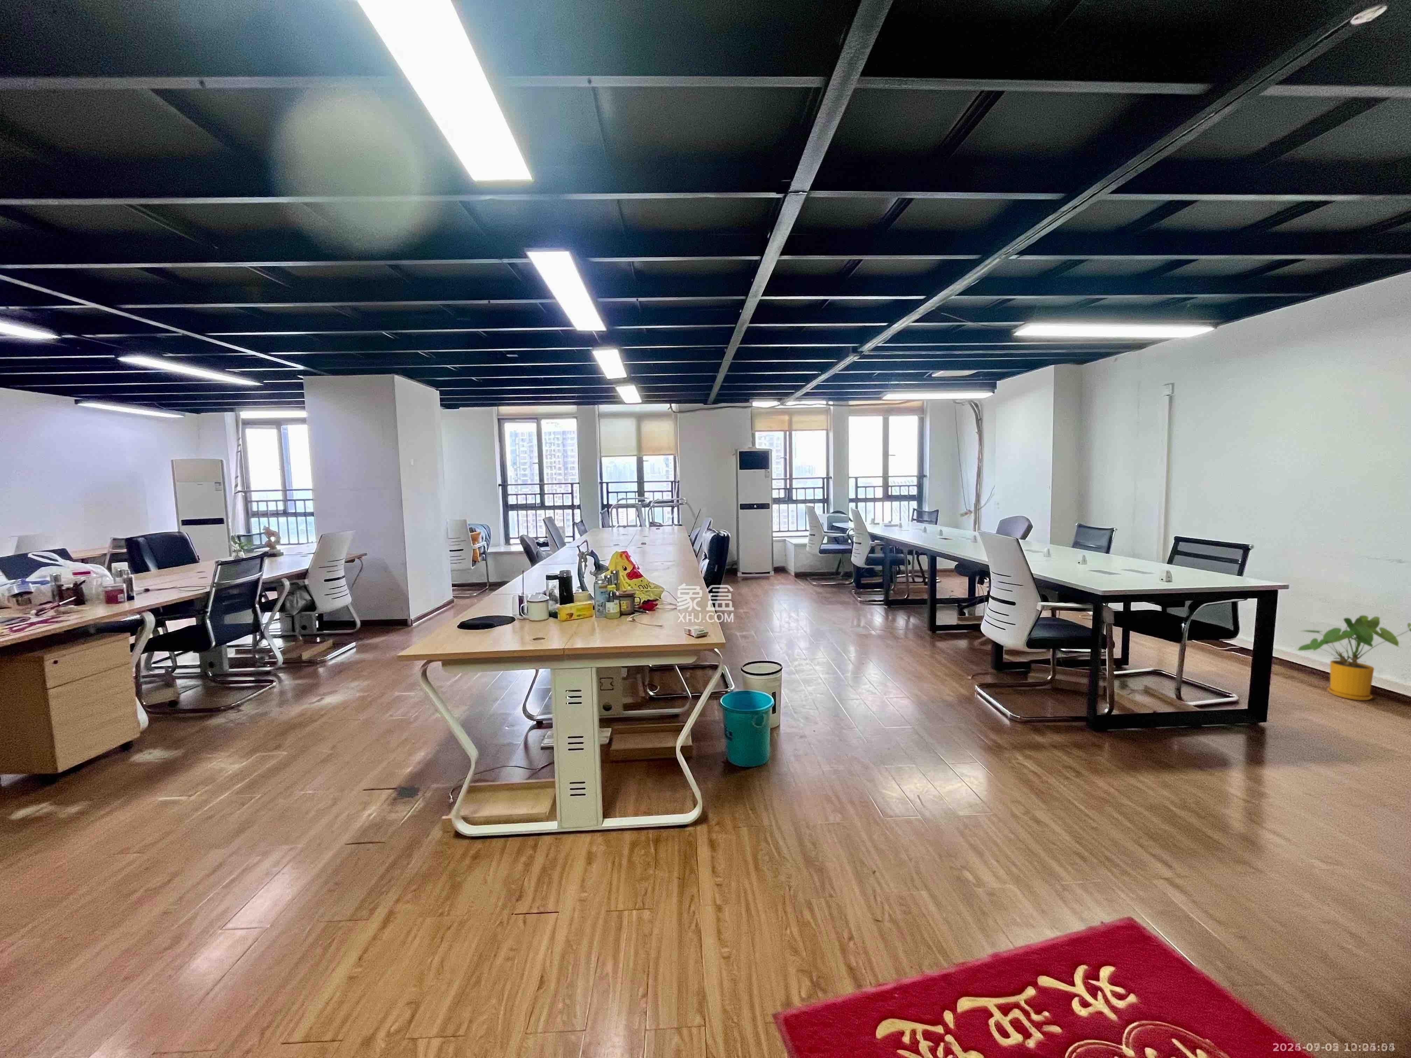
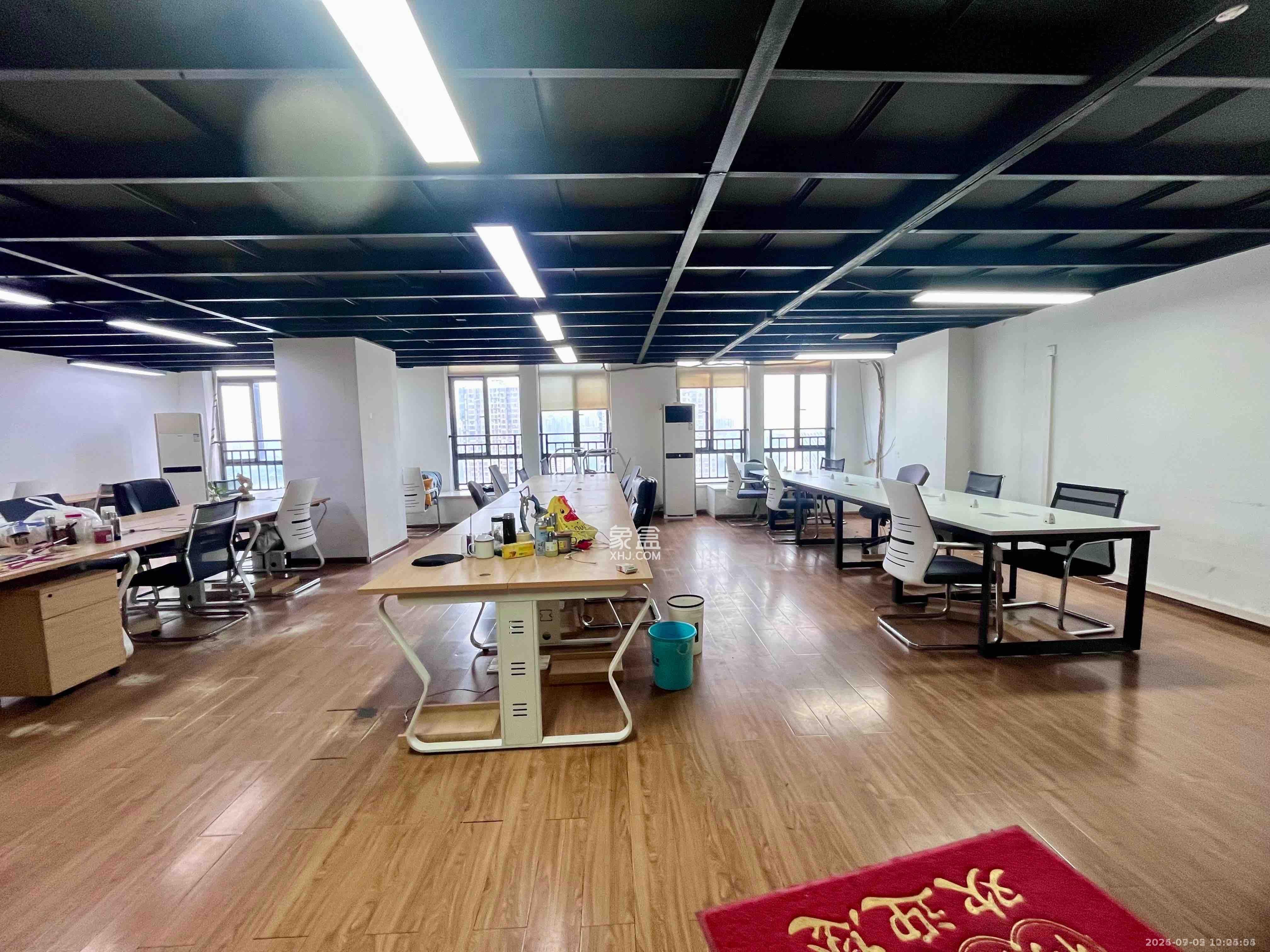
- house plant [1295,615,1411,701]
